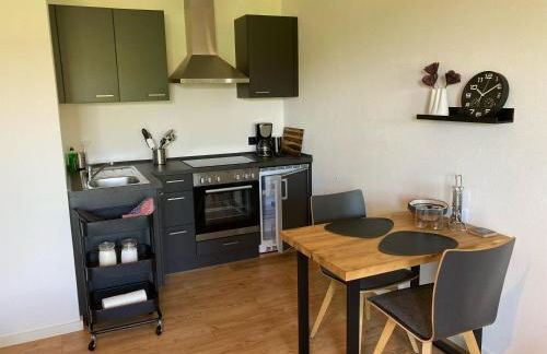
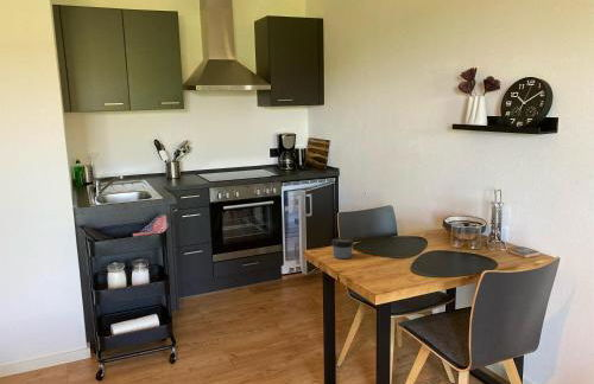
+ jar [330,237,355,260]
